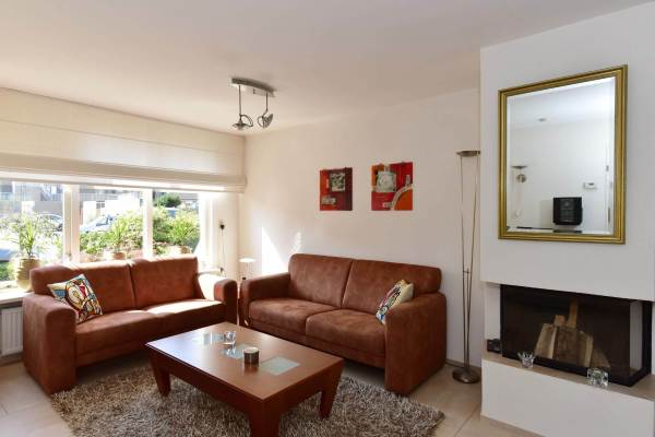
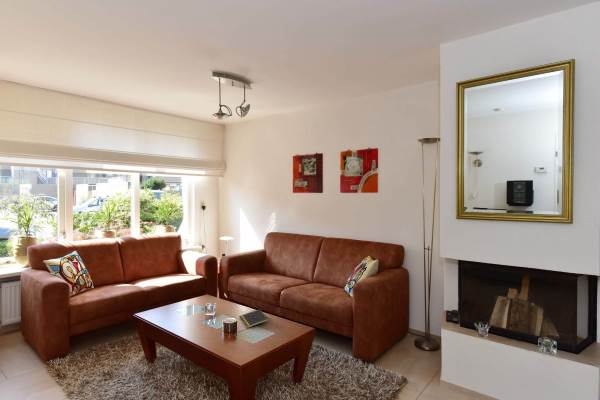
+ notepad [238,308,270,329]
